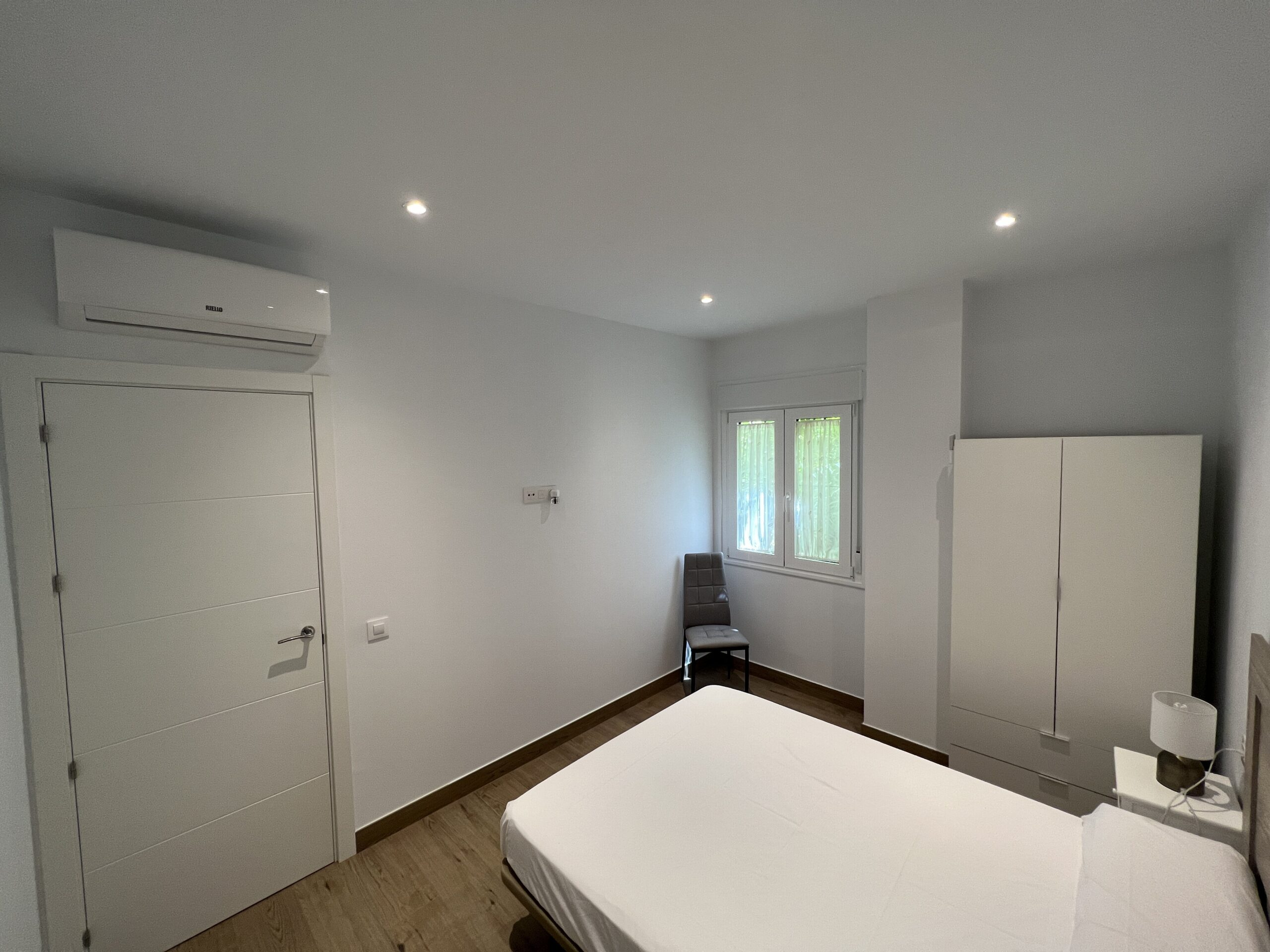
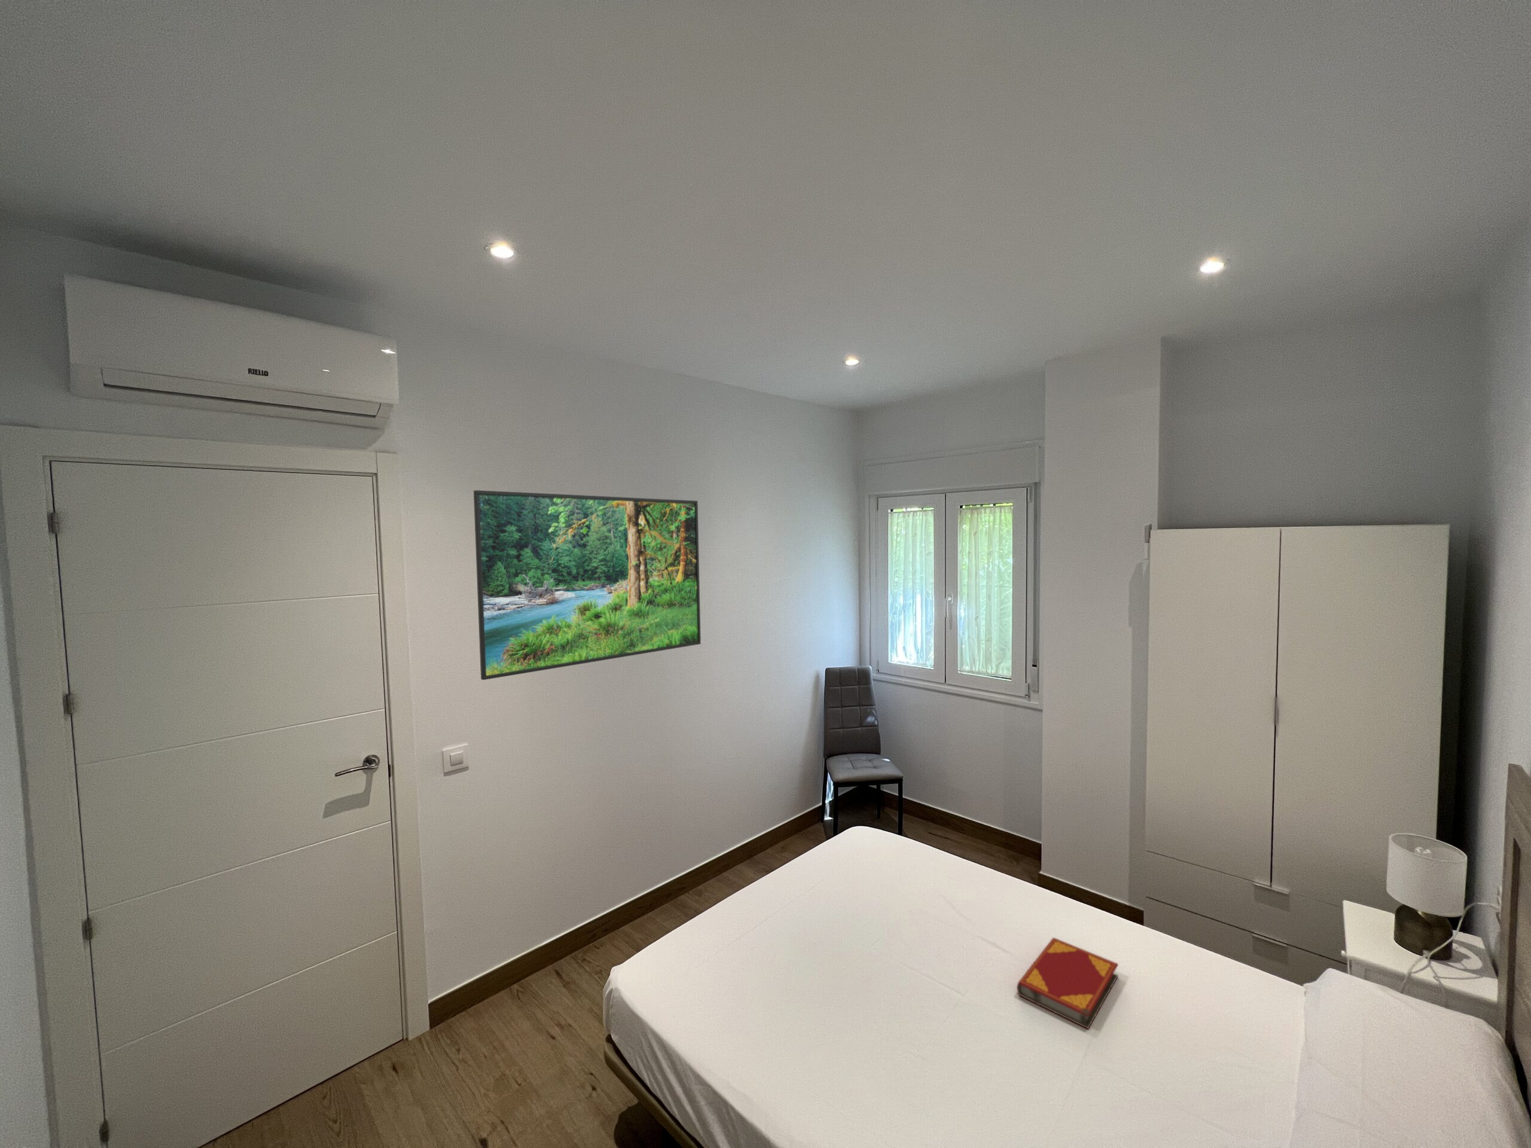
+ hardback book [1016,937,1119,1030]
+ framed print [473,490,702,680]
